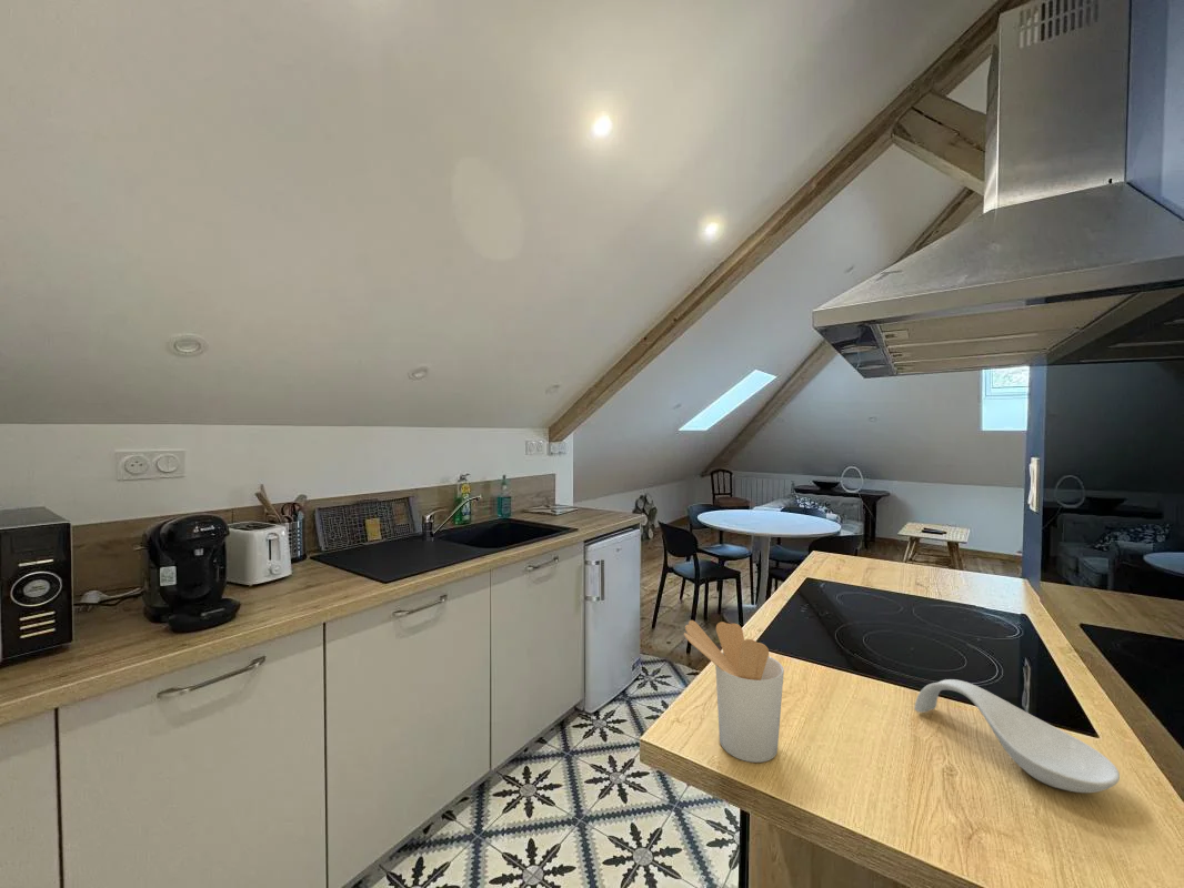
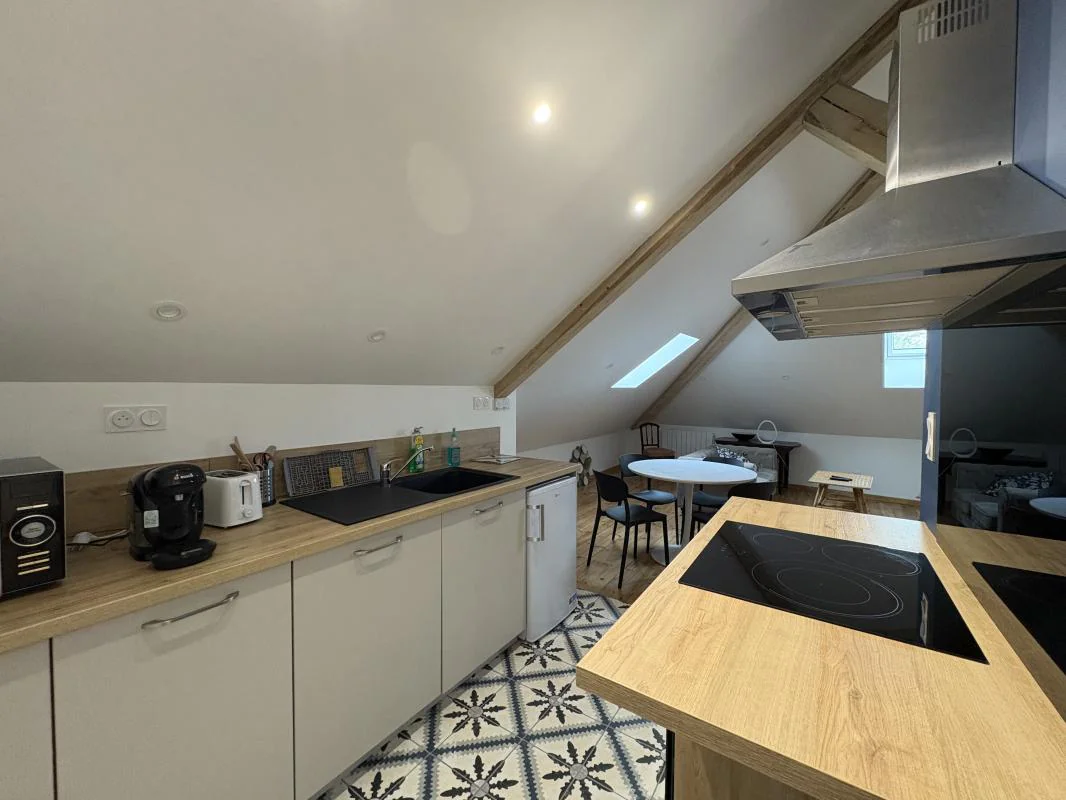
- utensil holder [683,619,785,764]
- spoon rest [913,678,1121,794]
